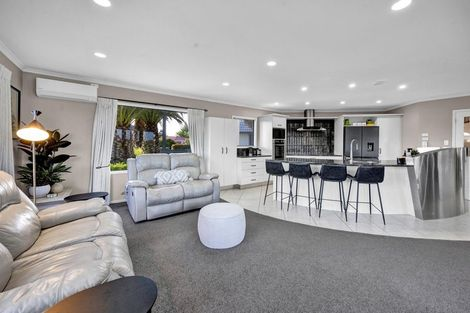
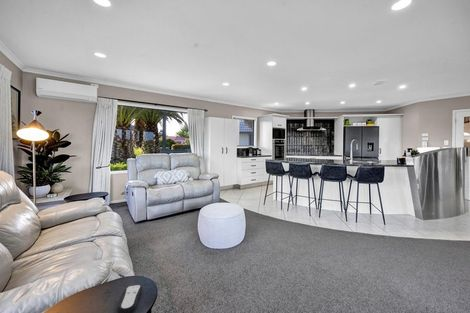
+ remote control [117,284,143,313]
